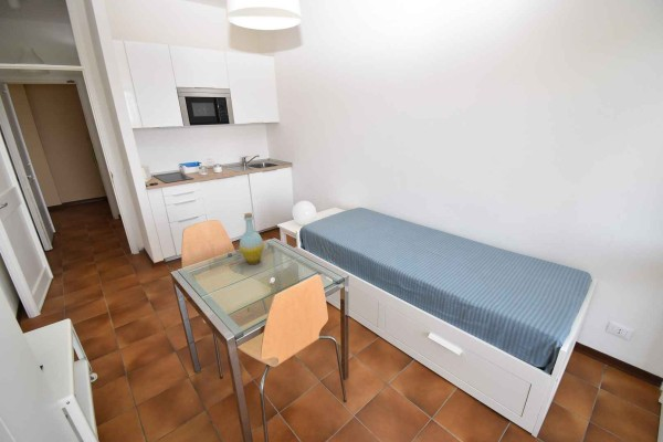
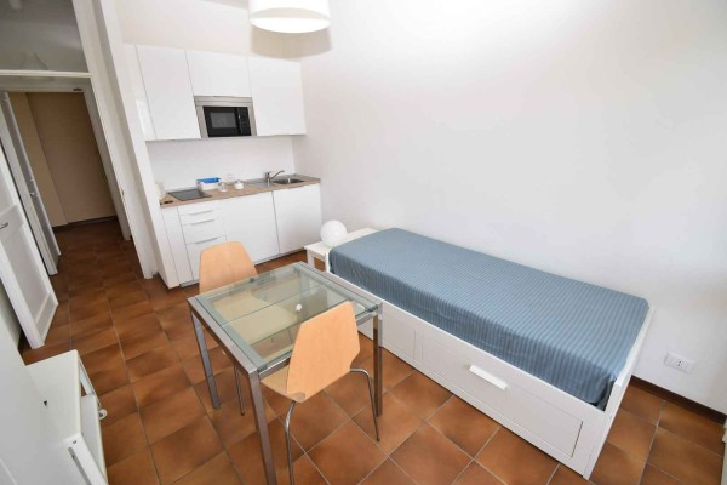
- bottle [238,212,265,266]
